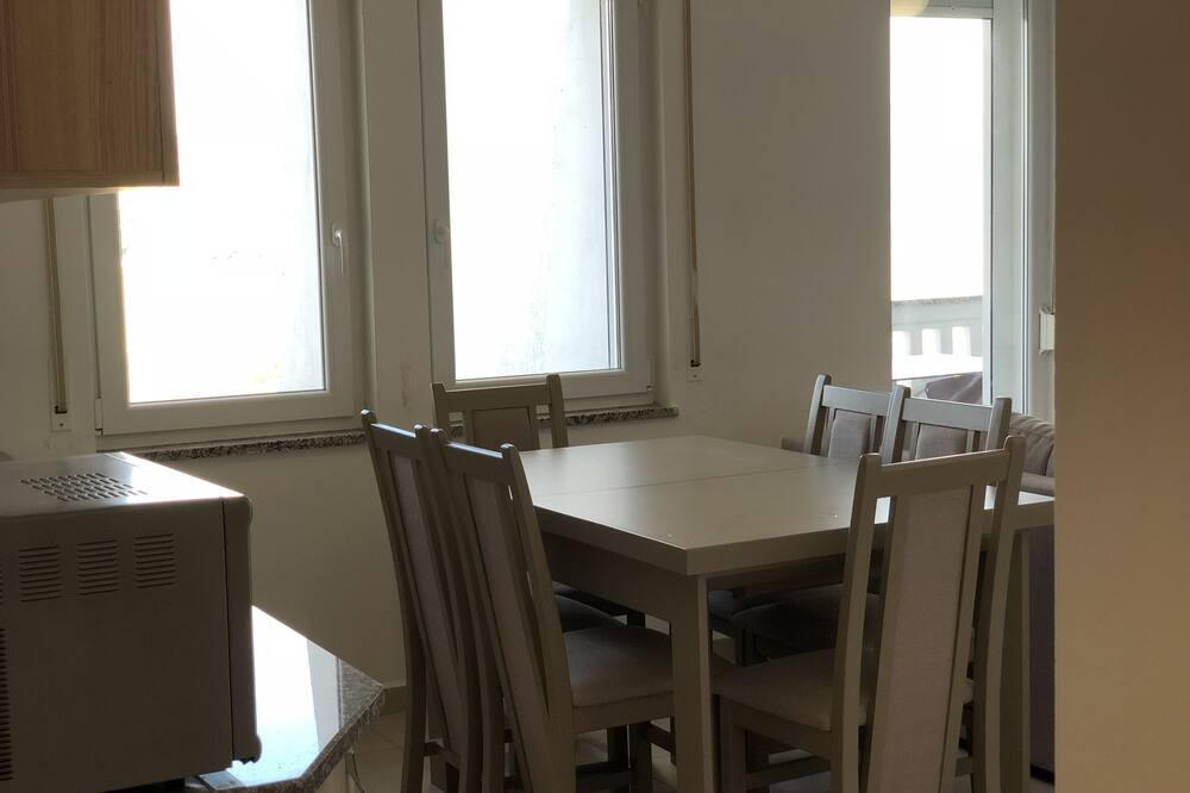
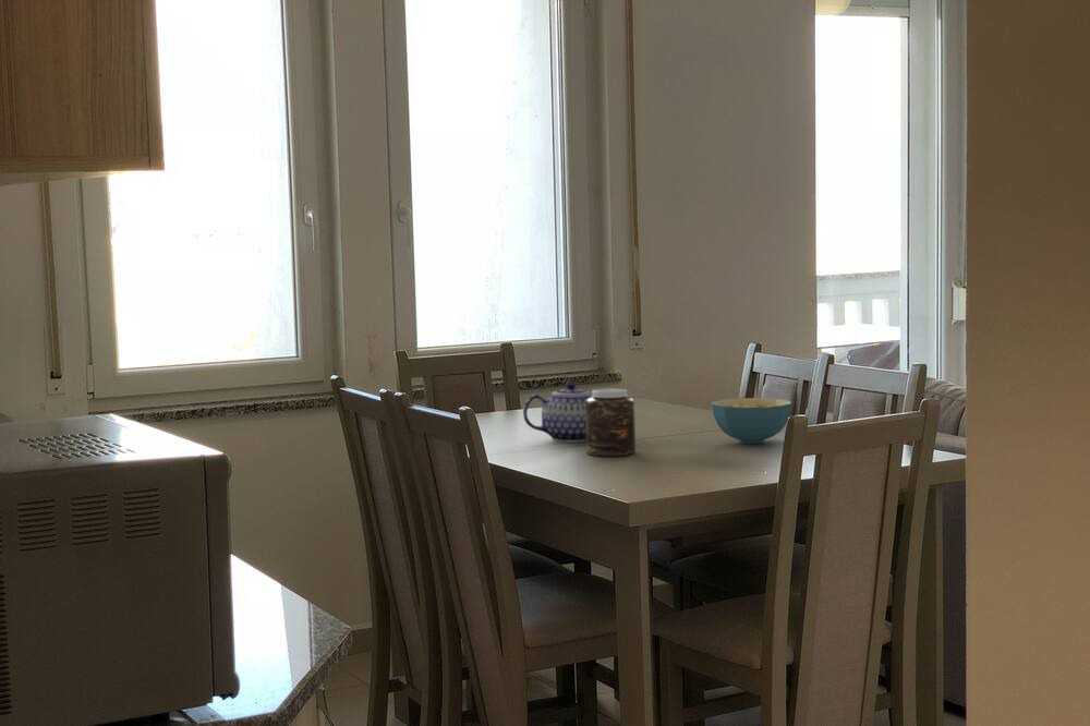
+ teapot [522,380,592,443]
+ jar [584,387,637,457]
+ cereal bowl [711,397,792,445]
